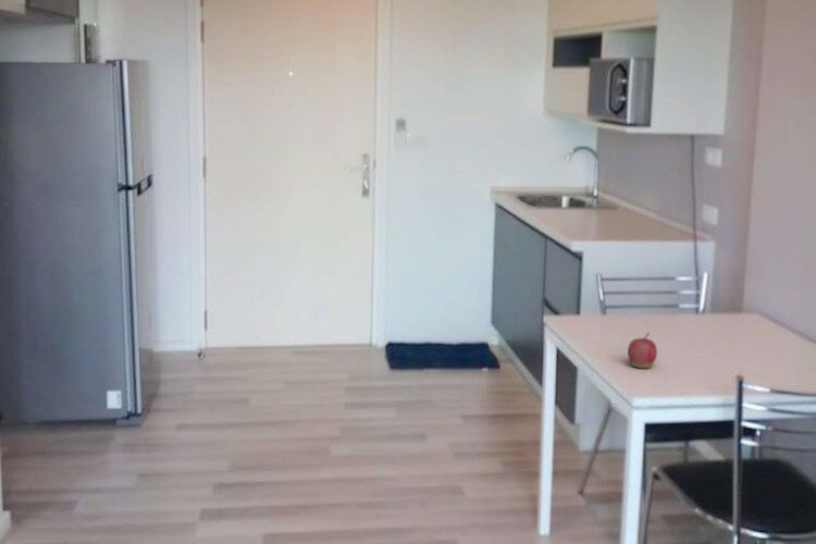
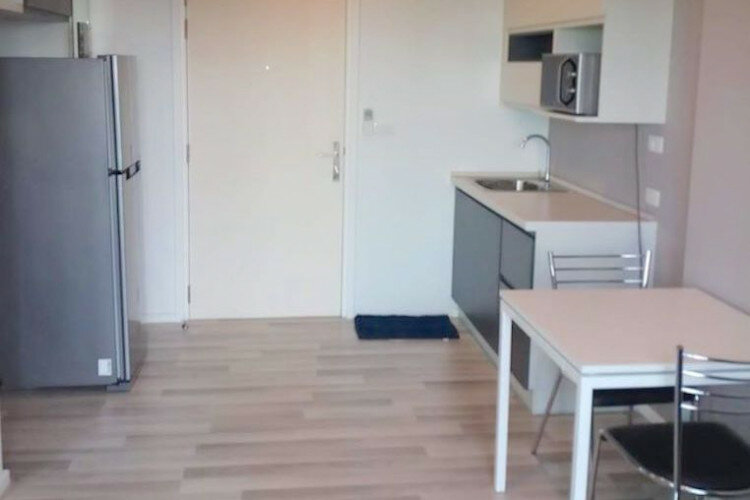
- apple [627,332,658,369]
